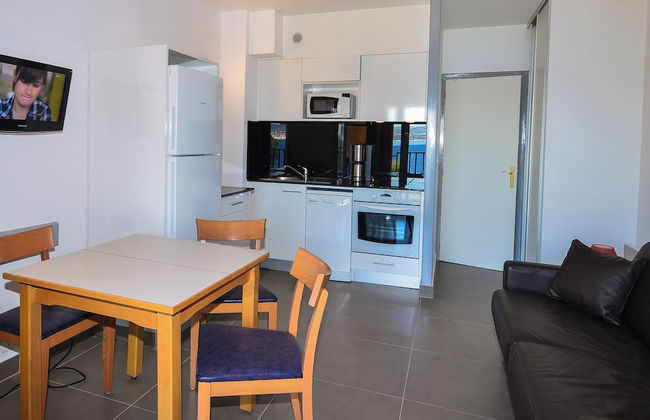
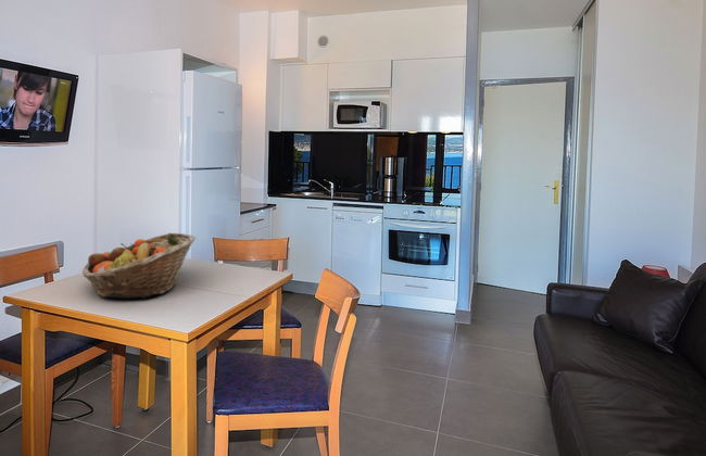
+ fruit basket [81,232,197,300]
